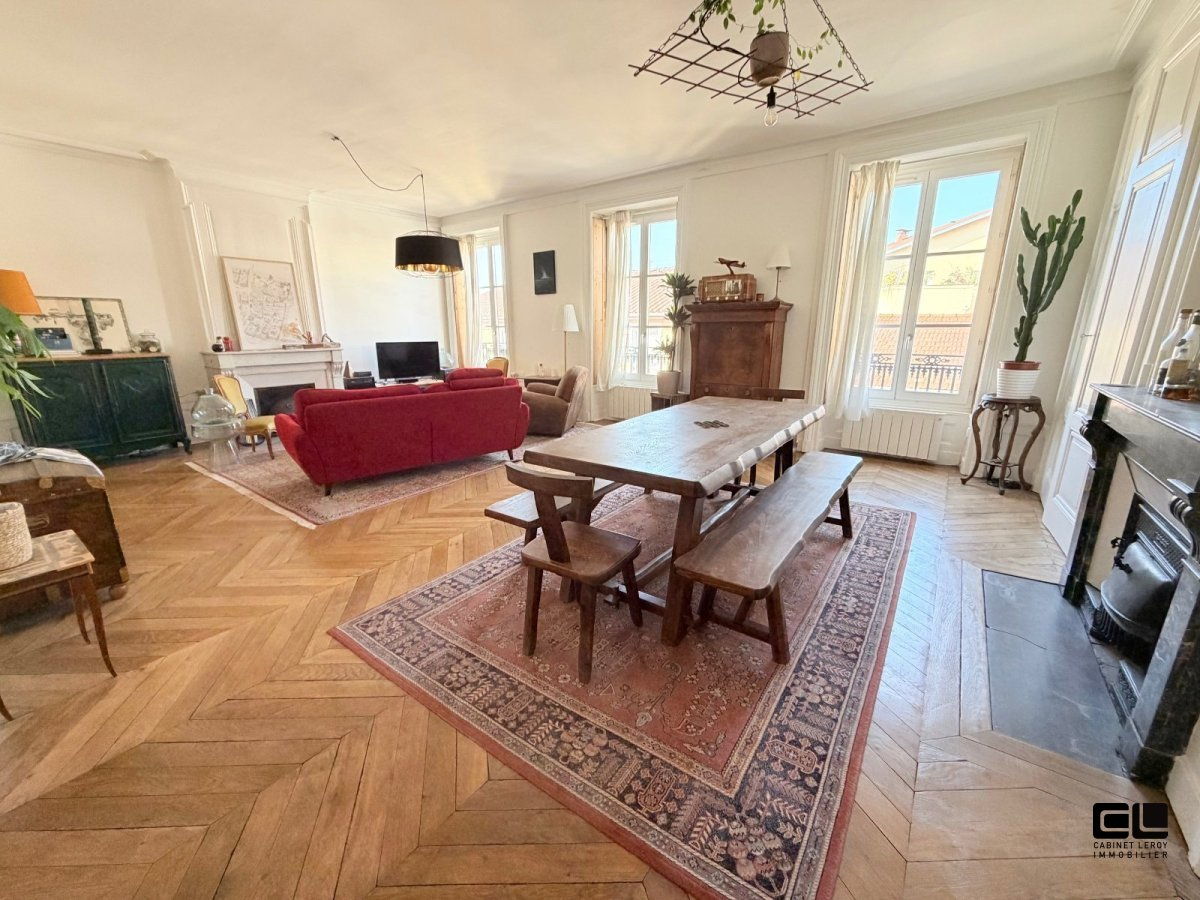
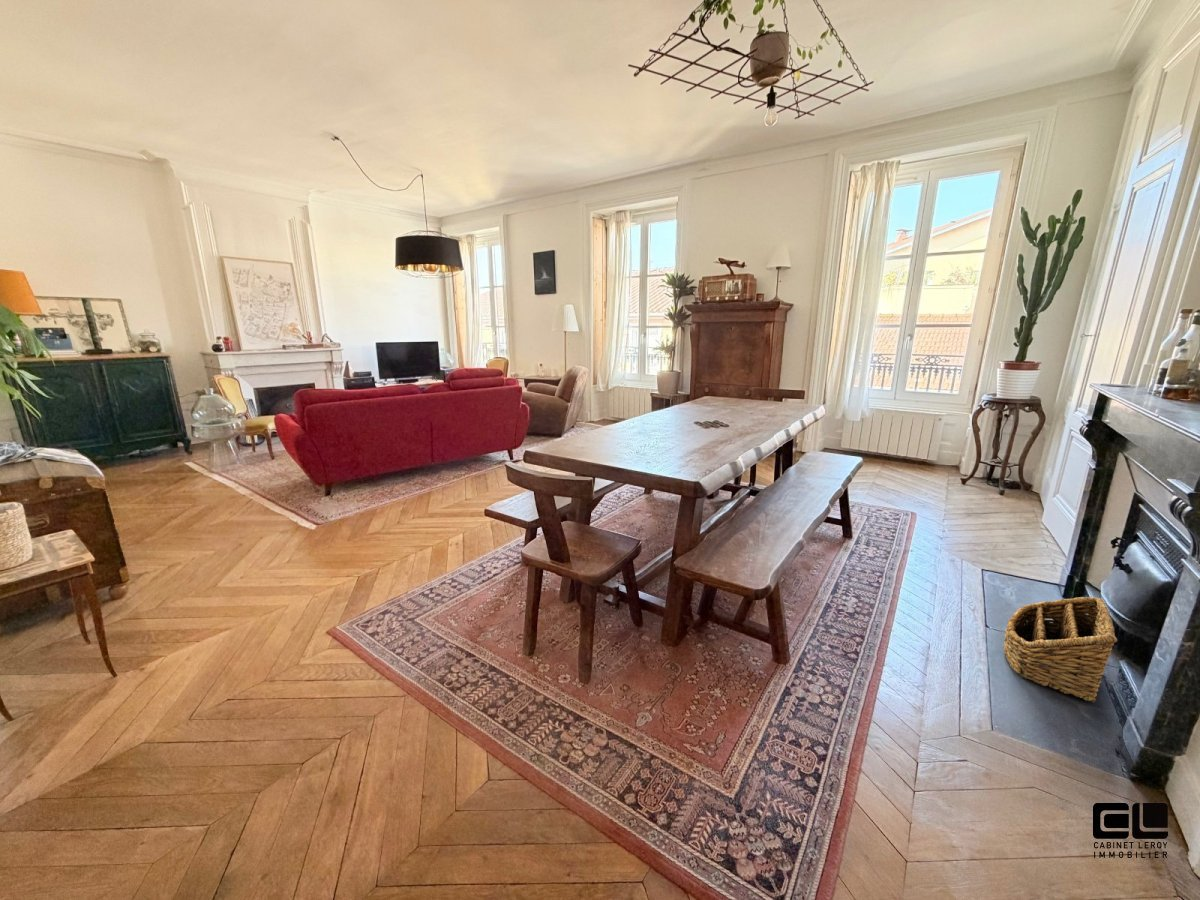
+ basket [1003,596,1118,704]
